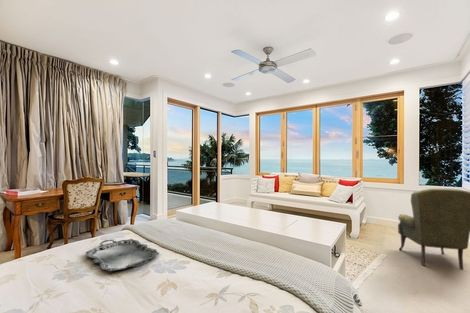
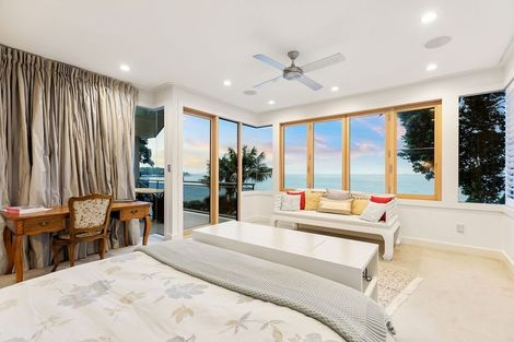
- armchair [397,188,470,271]
- serving tray [85,238,160,273]
